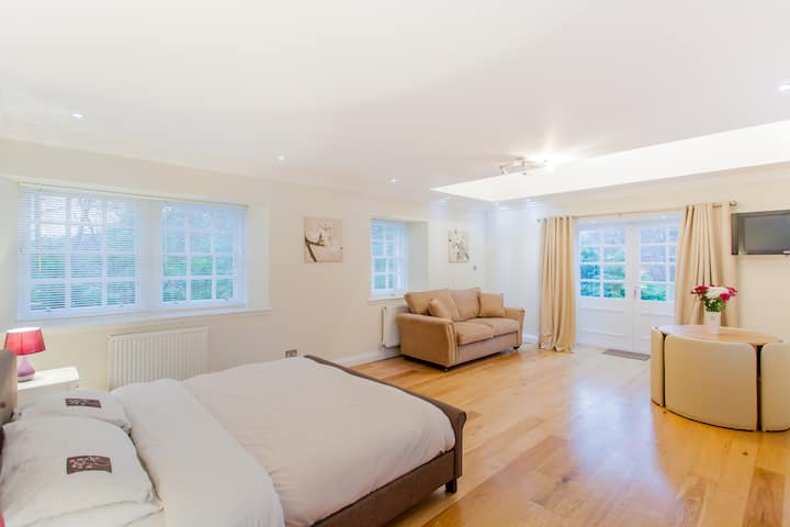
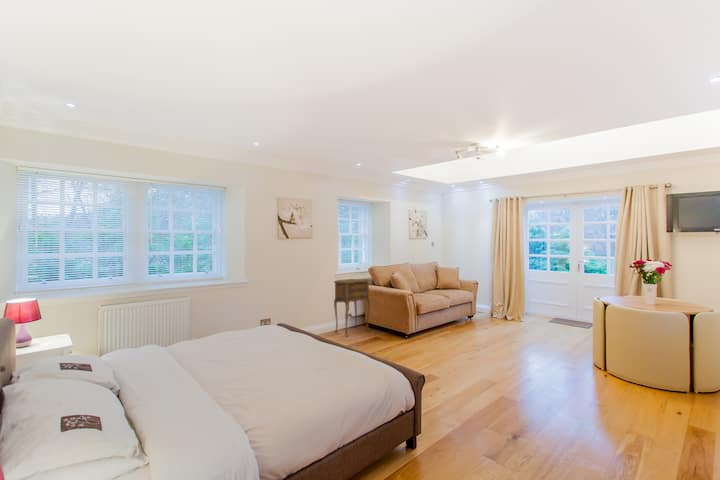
+ side table [333,278,371,338]
